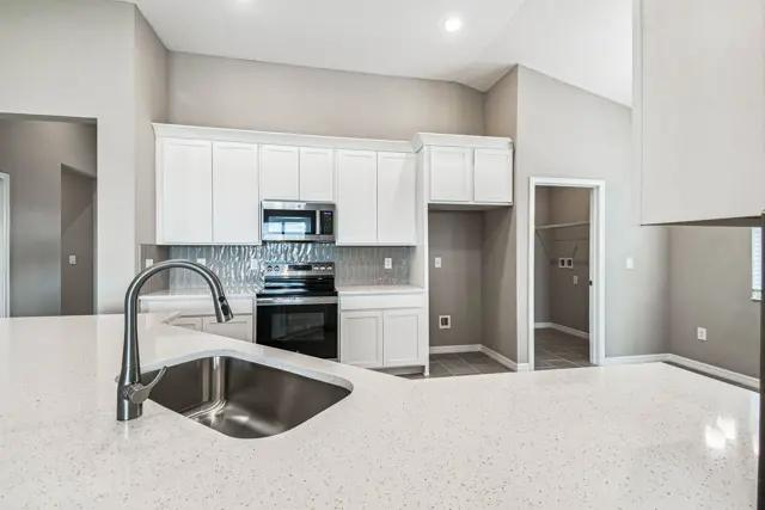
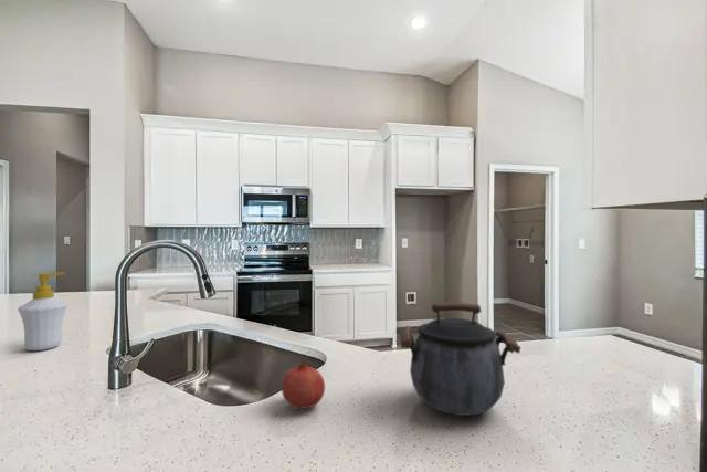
+ fruit [281,359,326,410]
+ kettle [398,302,523,417]
+ soap bottle [17,271,68,352]
